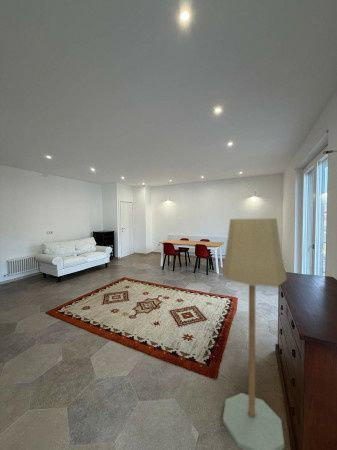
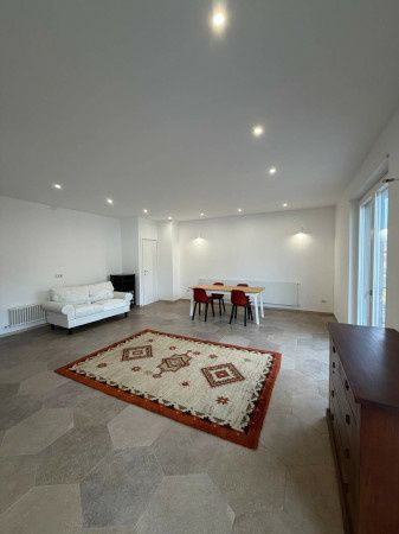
- floor lamp [221,217,288,450]
